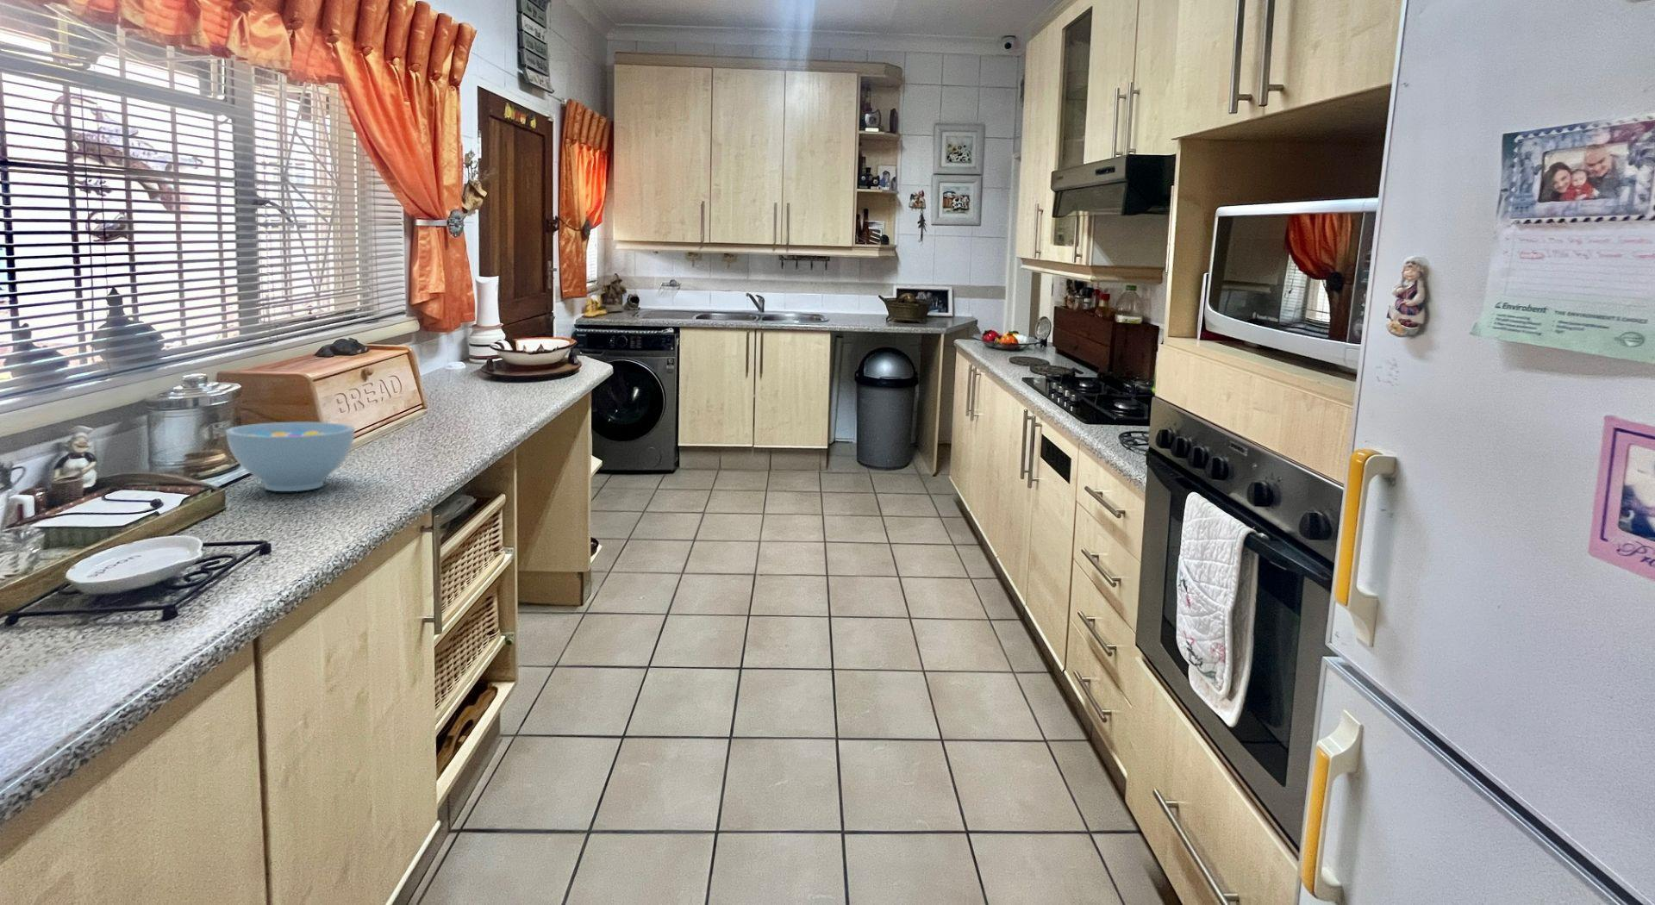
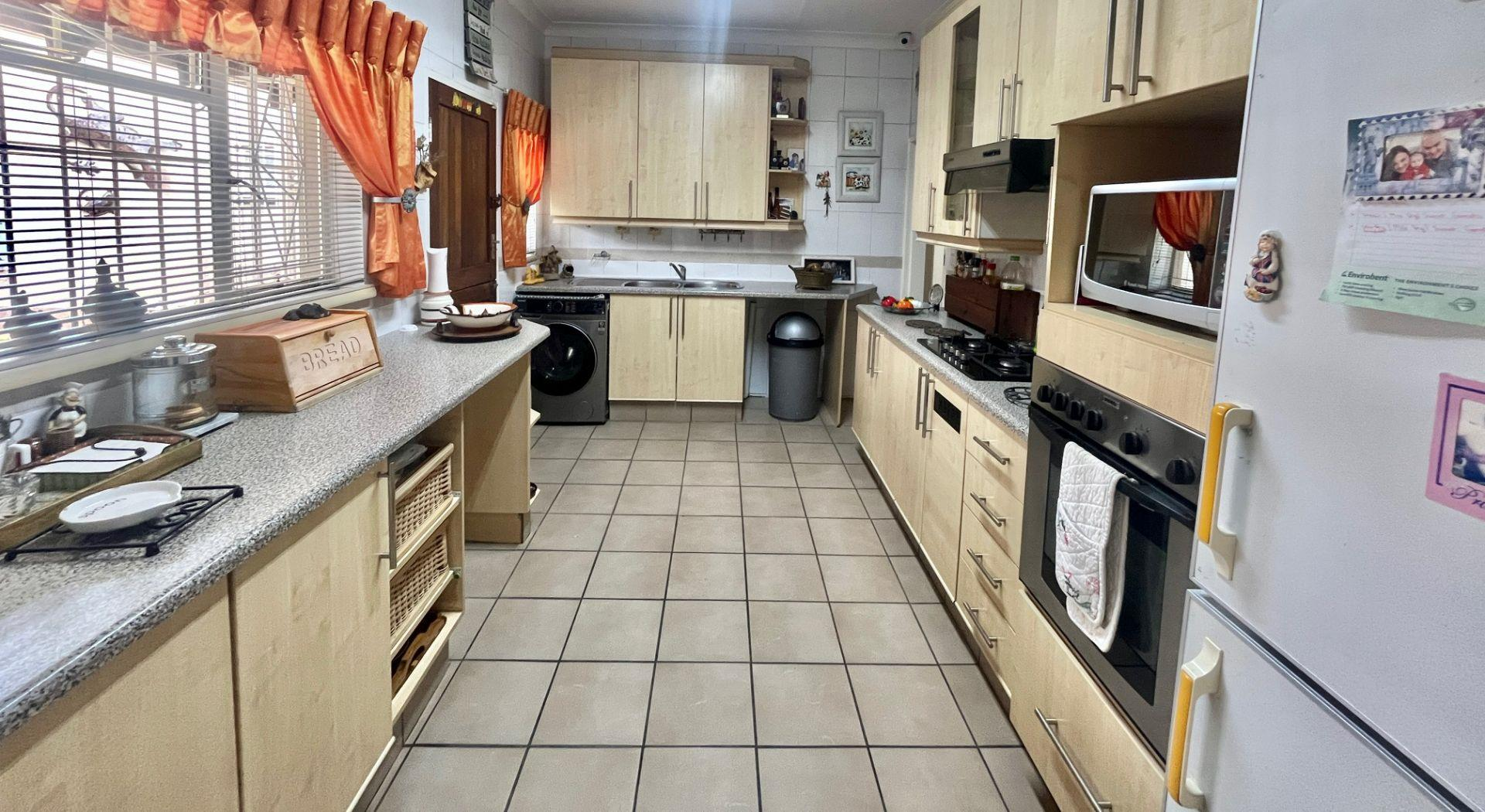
- bowl [225,421,356,493]
